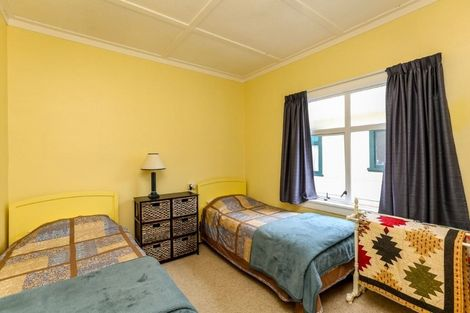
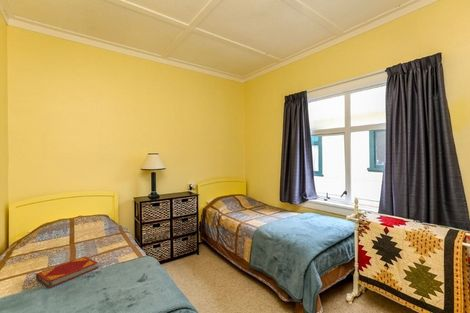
+ hardback book [35,256,99,289]
